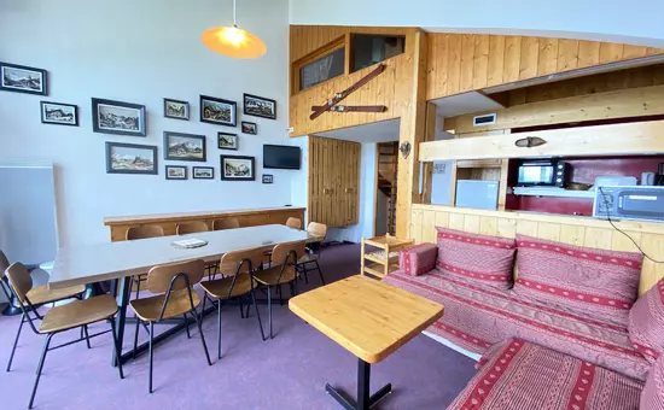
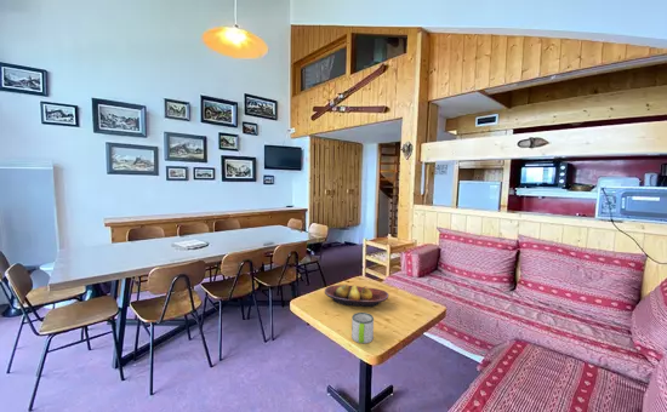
+ mug [350,311,375,344]
+ fruit bowl [324,284,389,308]
